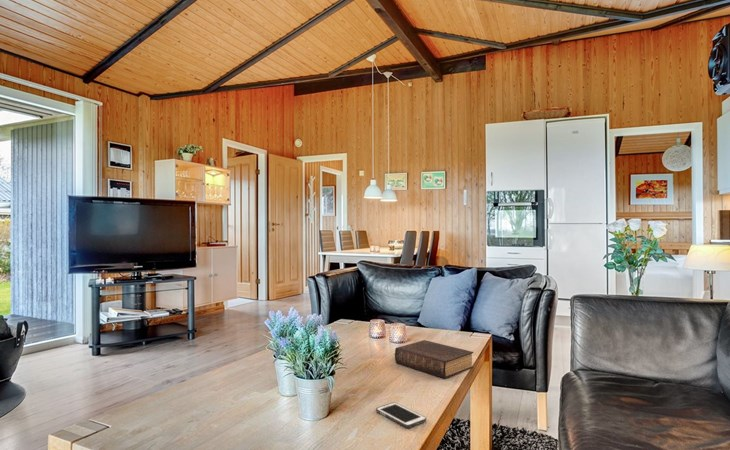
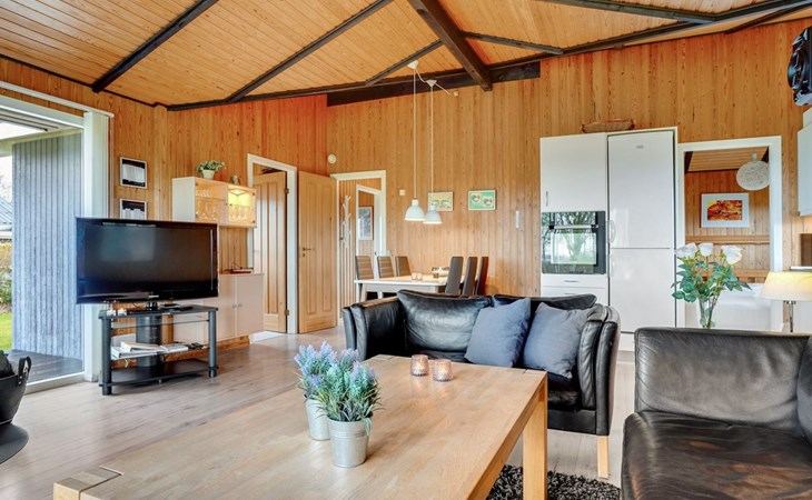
- book [394,339,474,379]
- cell phone [375,401,427,429]
